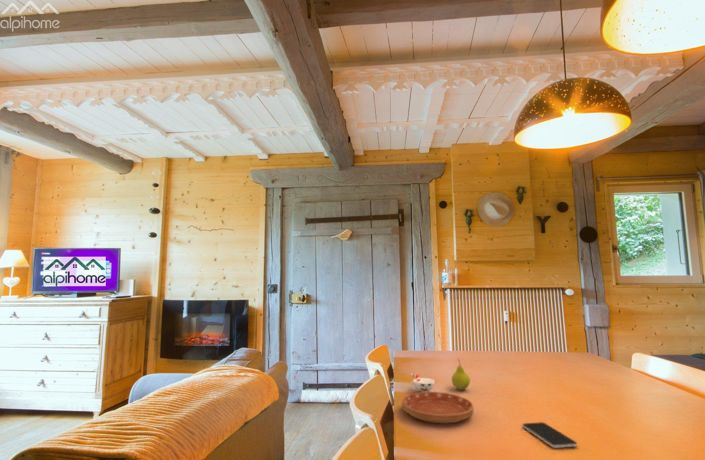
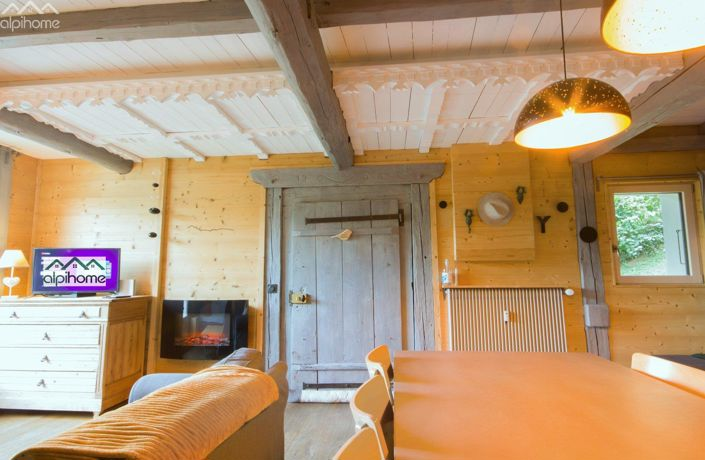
- smartphone [521,421,578,449]
- fruit [451,358,471,391]
- cup [409,372,435,392]
- saucer [401,391,475,424]
